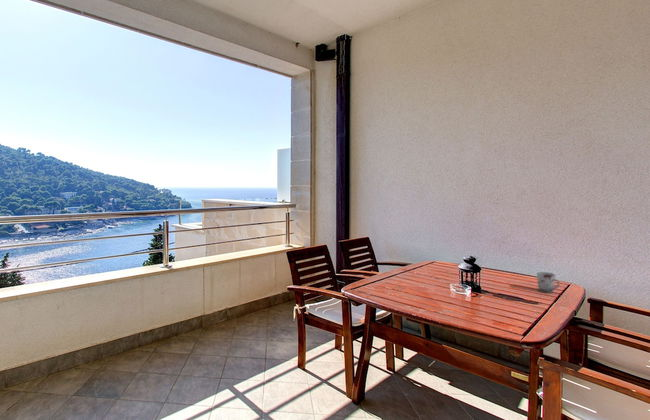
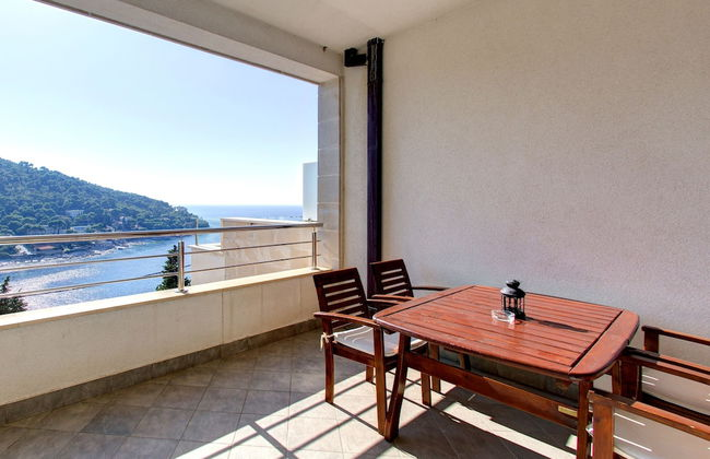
- cup [536,271,561,294]
